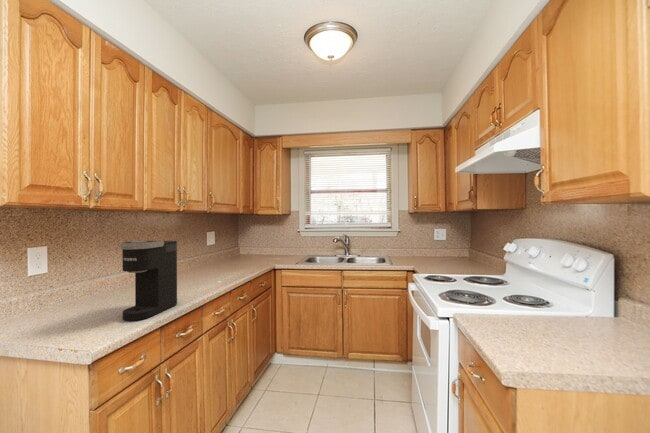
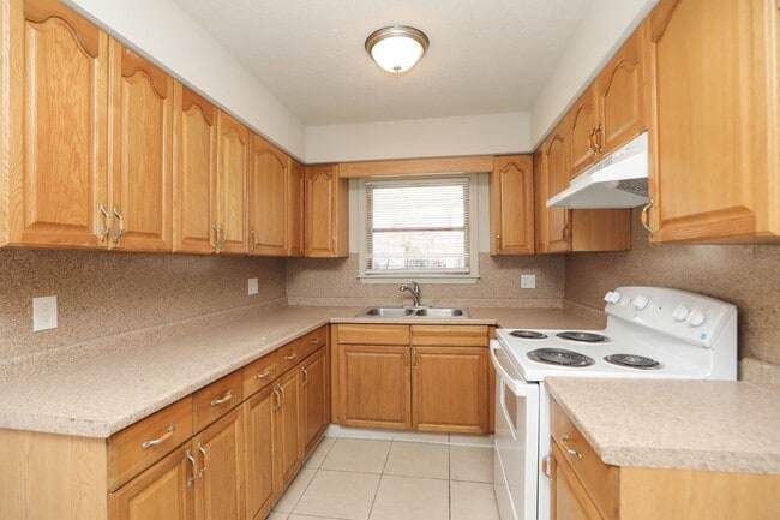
- coffee maker [120,240,178,322]
